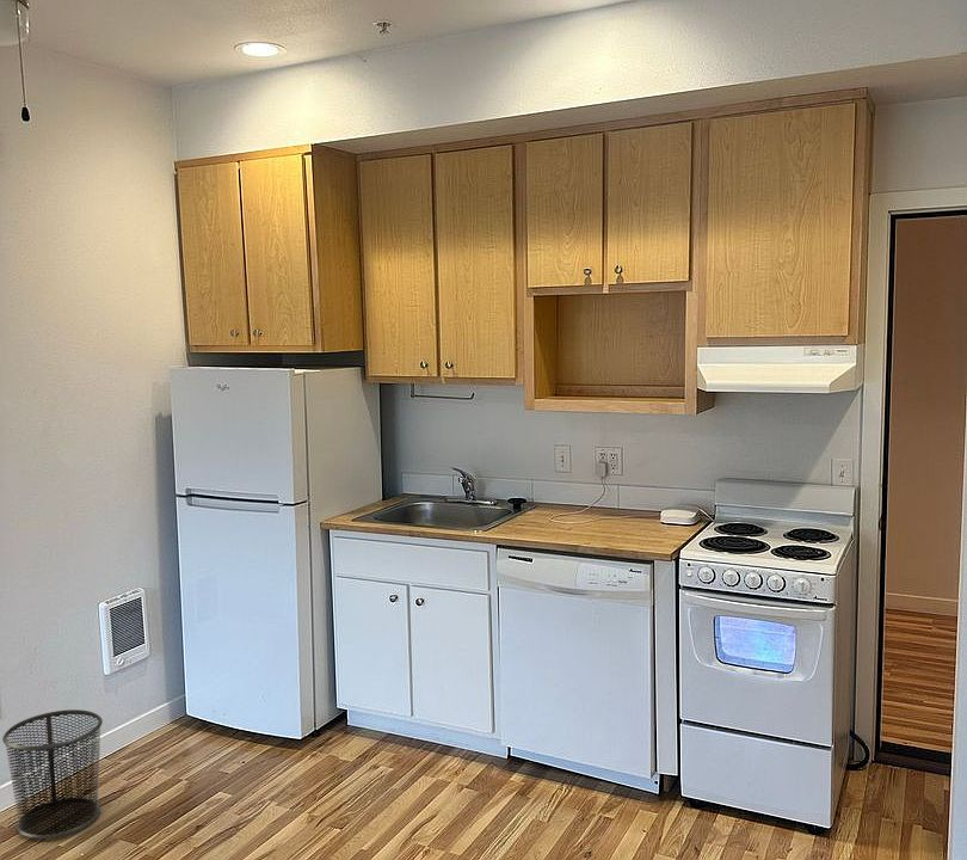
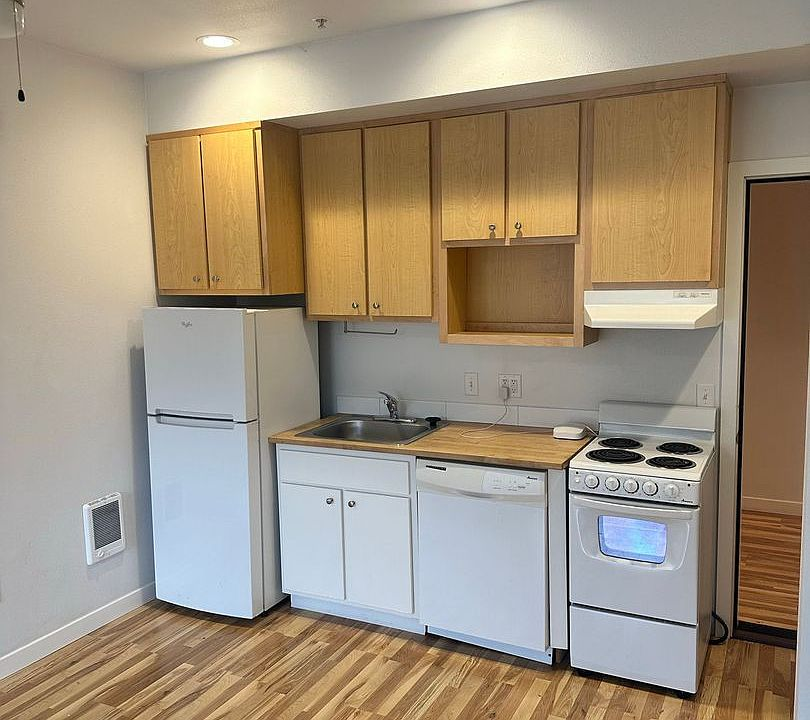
- waste bin [1,708,104,841]
